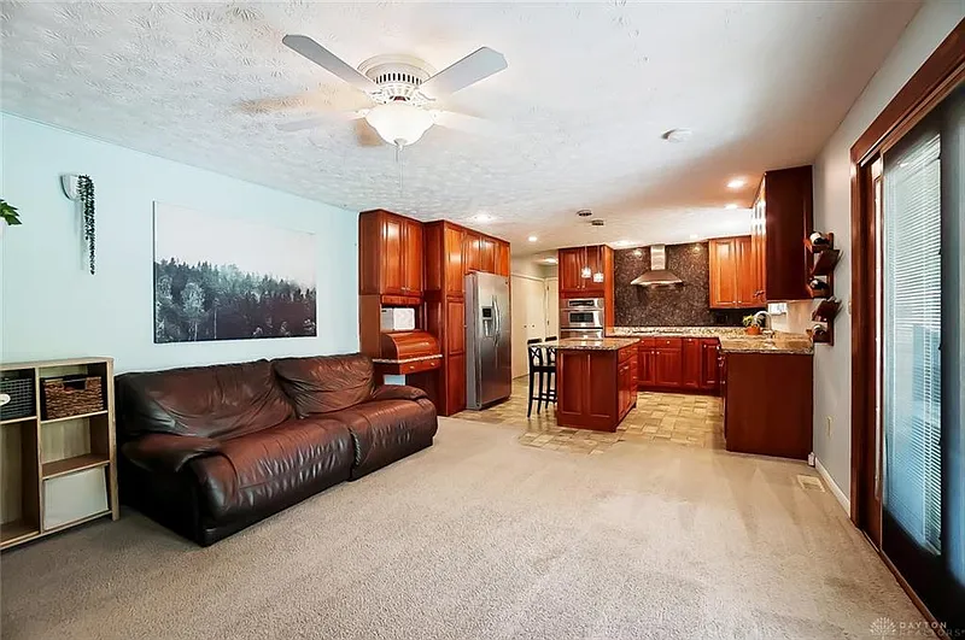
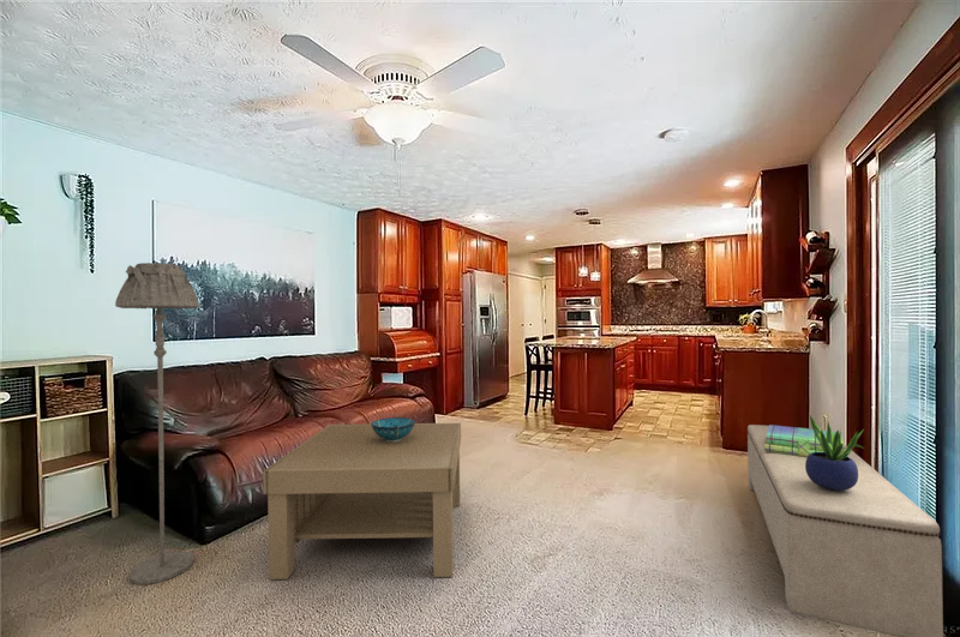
+ bench [746,423,944,637]
+ stack of books [764,423,848,457]
+ decorative bowl [370,416,416,441]
+ potted plant [805,413,866,491]
+ floor lamp [114,262,200,585]
+ coffee table [262,422,462,581]
